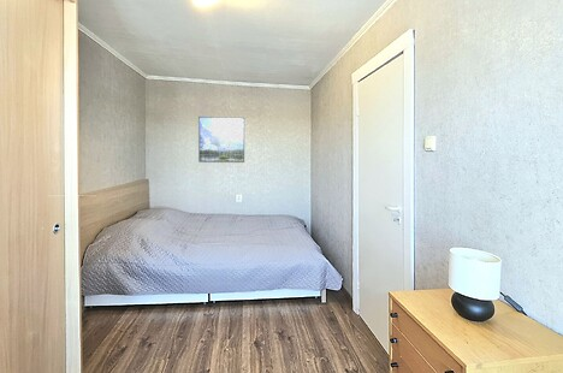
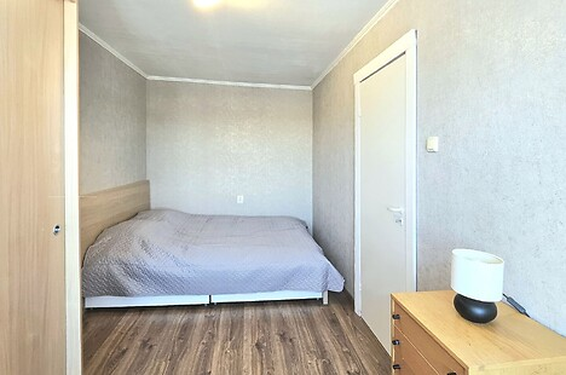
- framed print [197,116,245,164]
